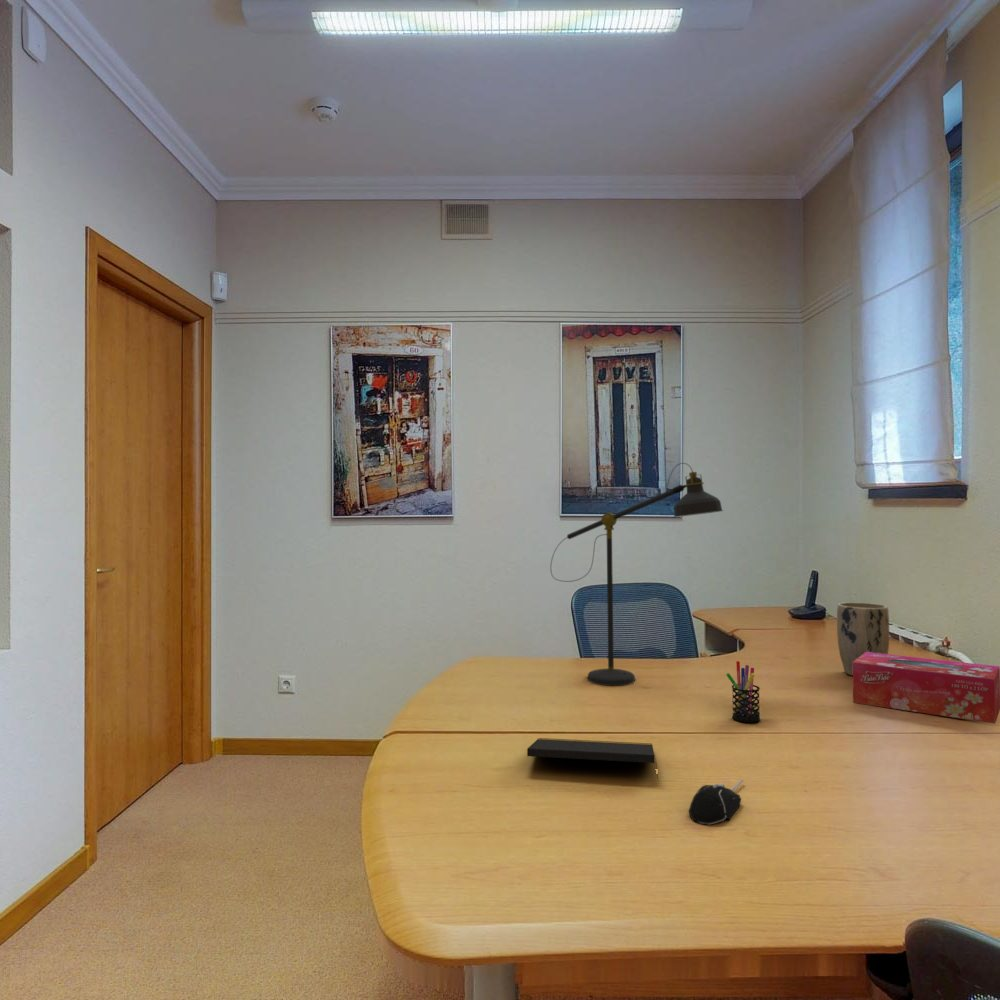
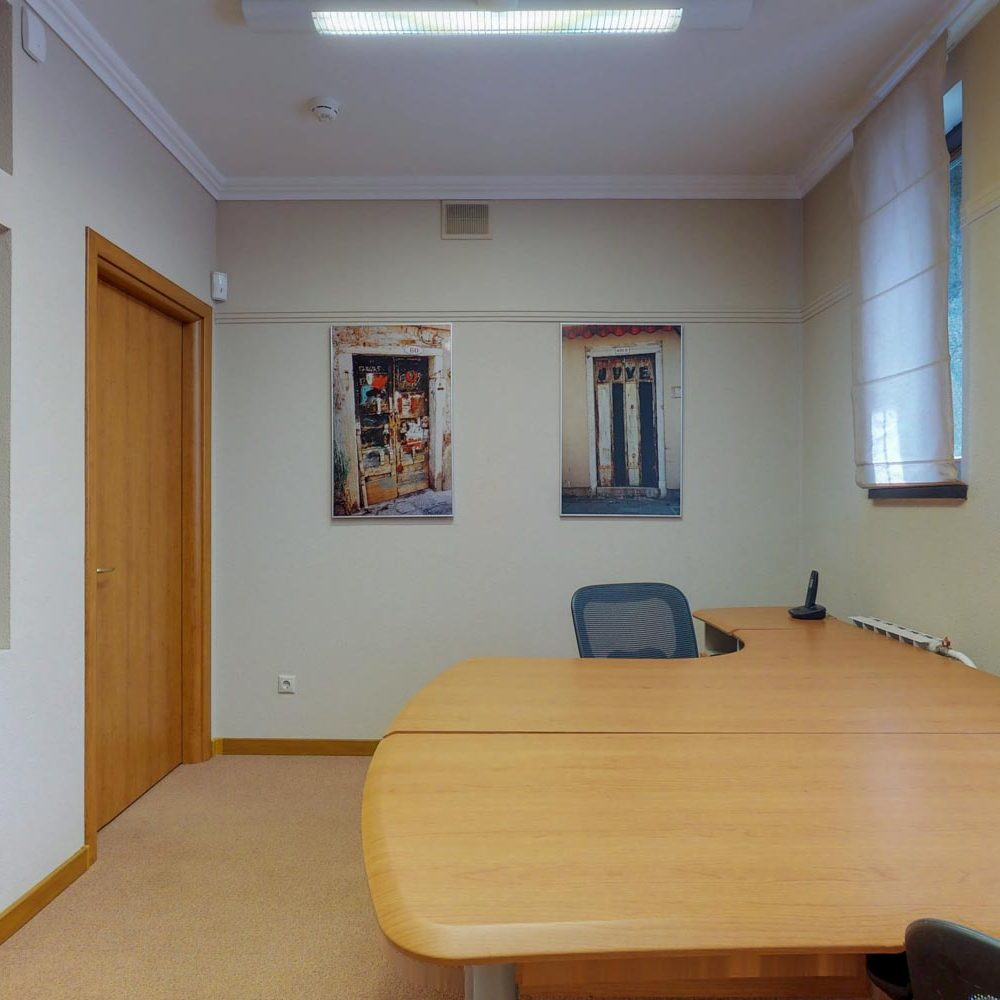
- computer mouse [688,778,744,825]
- desk lamp [549,462,723,687]
- notepad [526,737,660,782]
- pen holder [725,660,761,723]
- plant pot [836,601,890,677]
- tissue box [852,652,1000,725]
